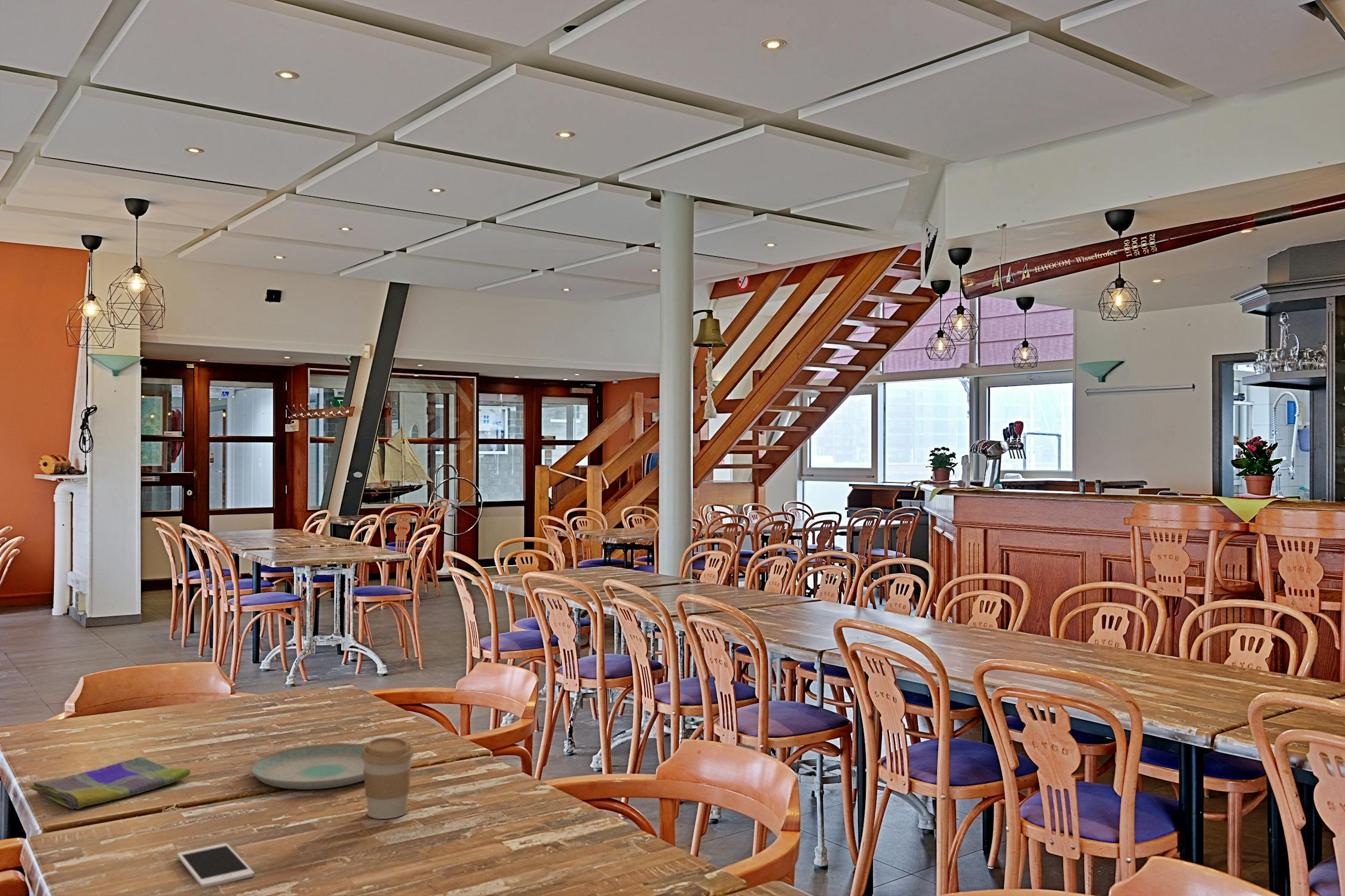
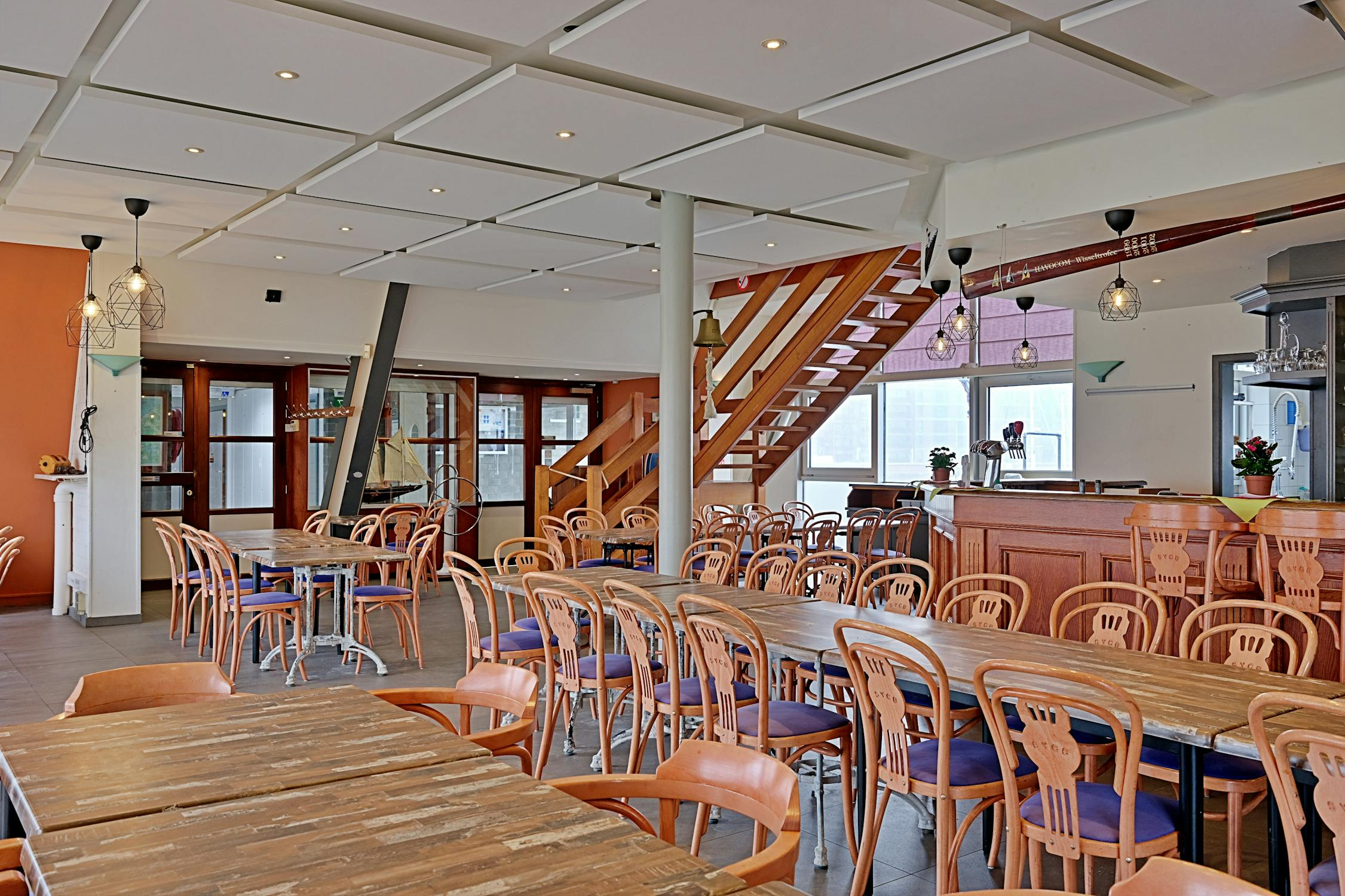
- coffee cup [361,737,415,820]
- cell phone [176,843,255,888]
- plate [250,743,366,790]
- dish towel [27,756,191,810]
